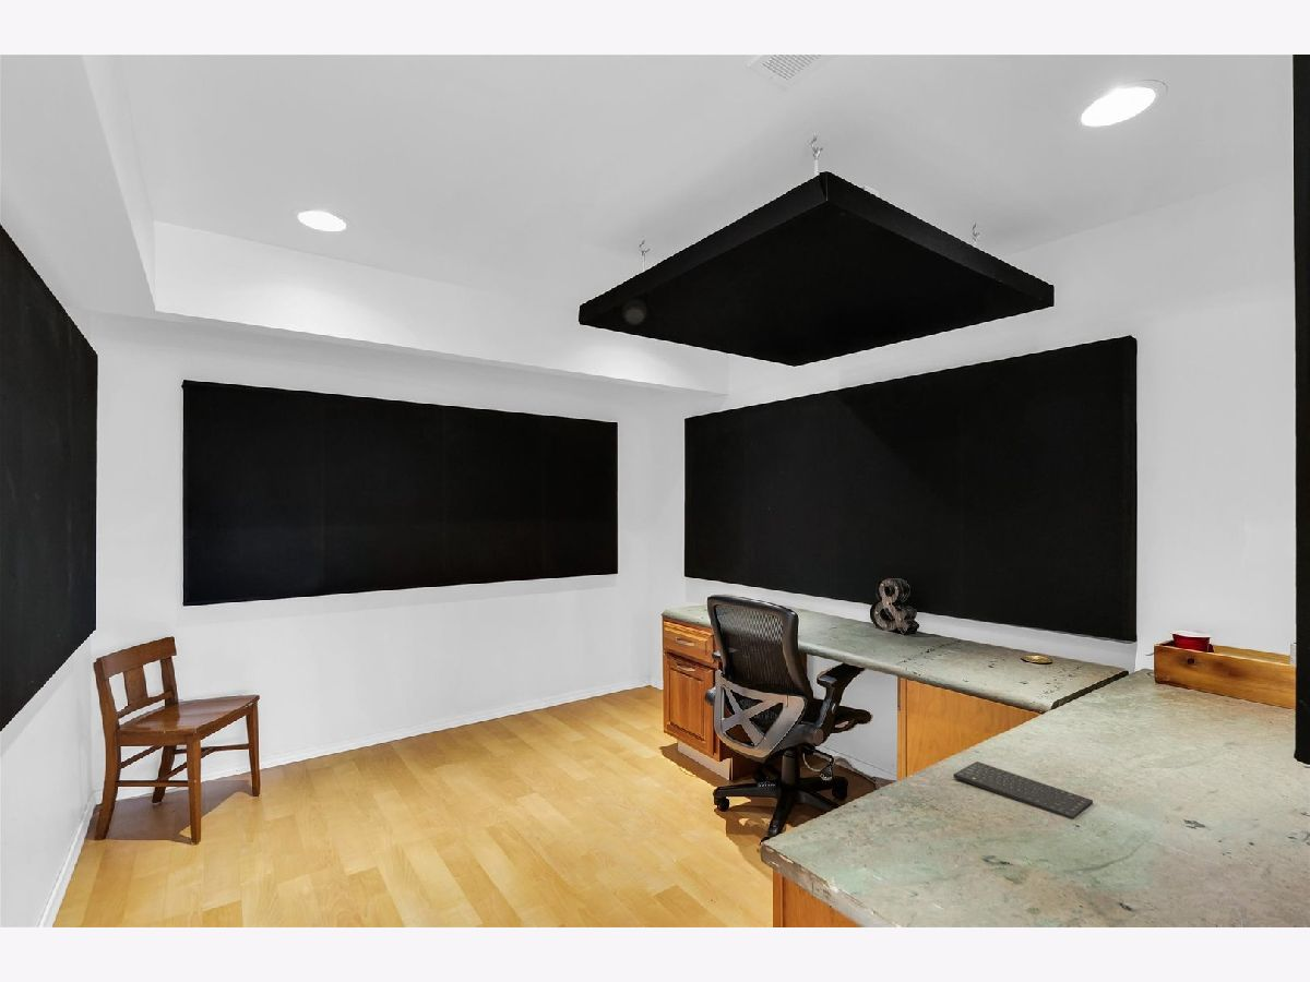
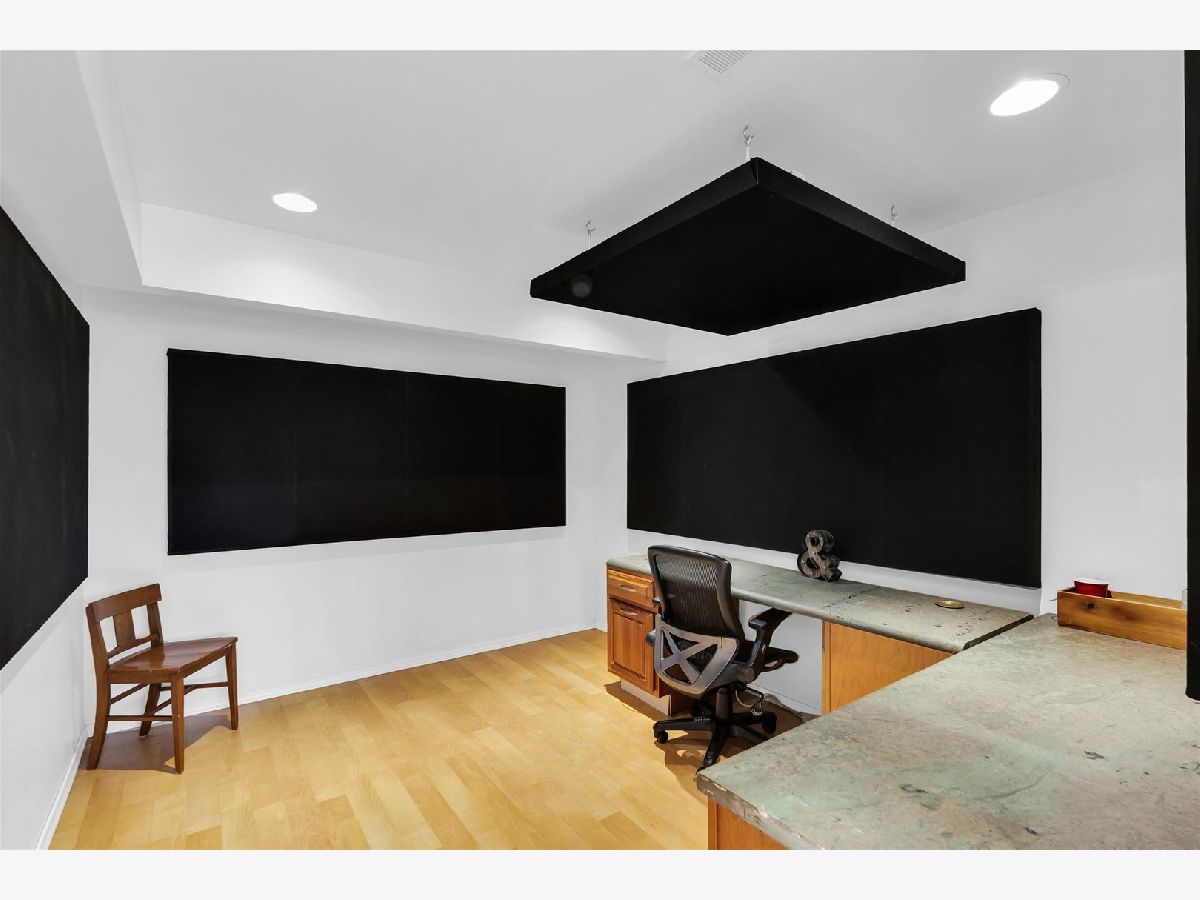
- keyboard [953,761,1094,821]
